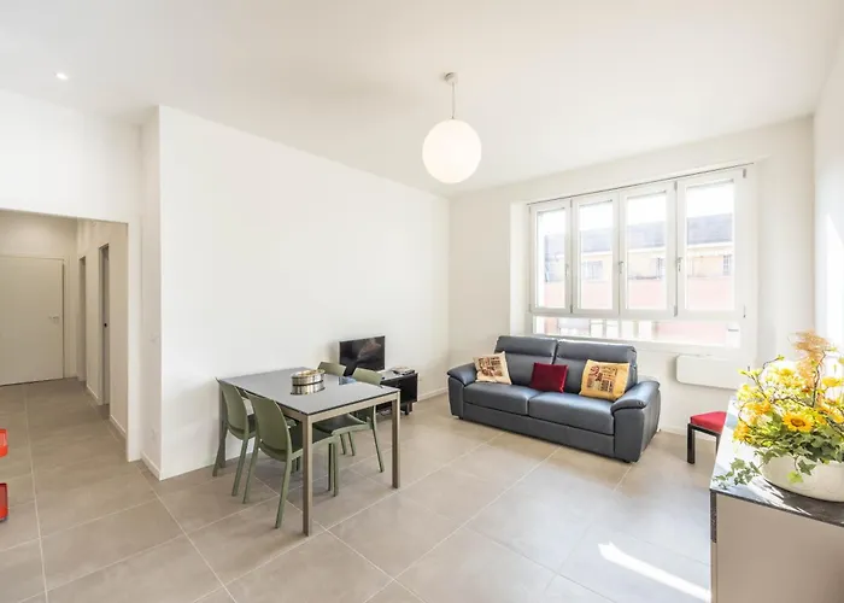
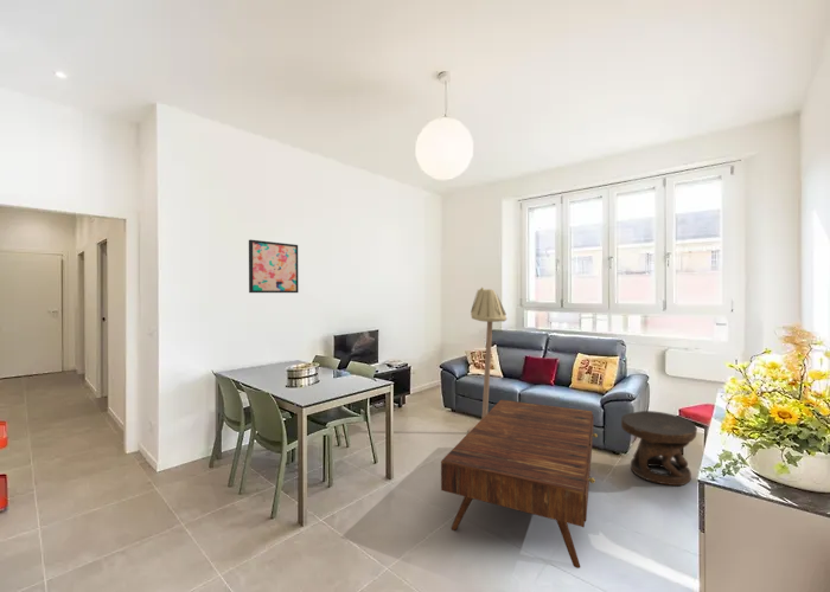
+ side table [620,410,698,487]
+ floor lamp [467,287,507,433]
+ coffee table [440,399,599,570]
+ wall art [248,238,300,294]
